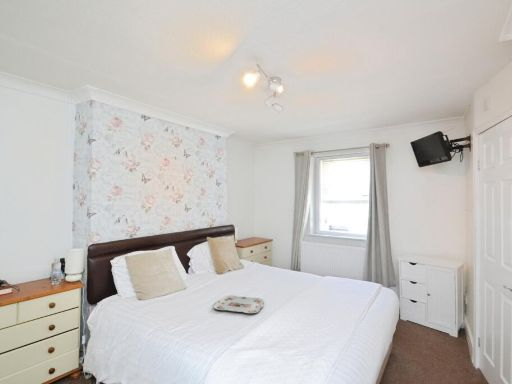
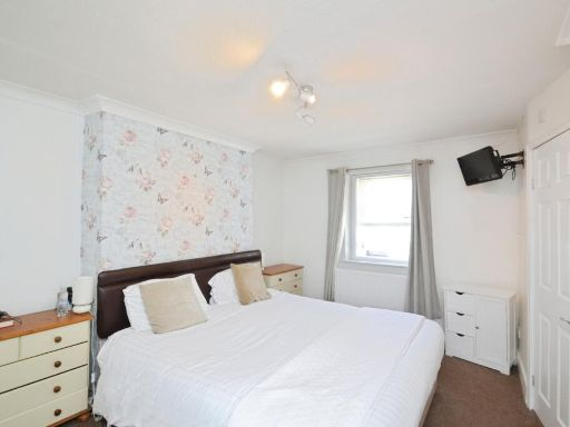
- serving tray [213,294,265,314]
